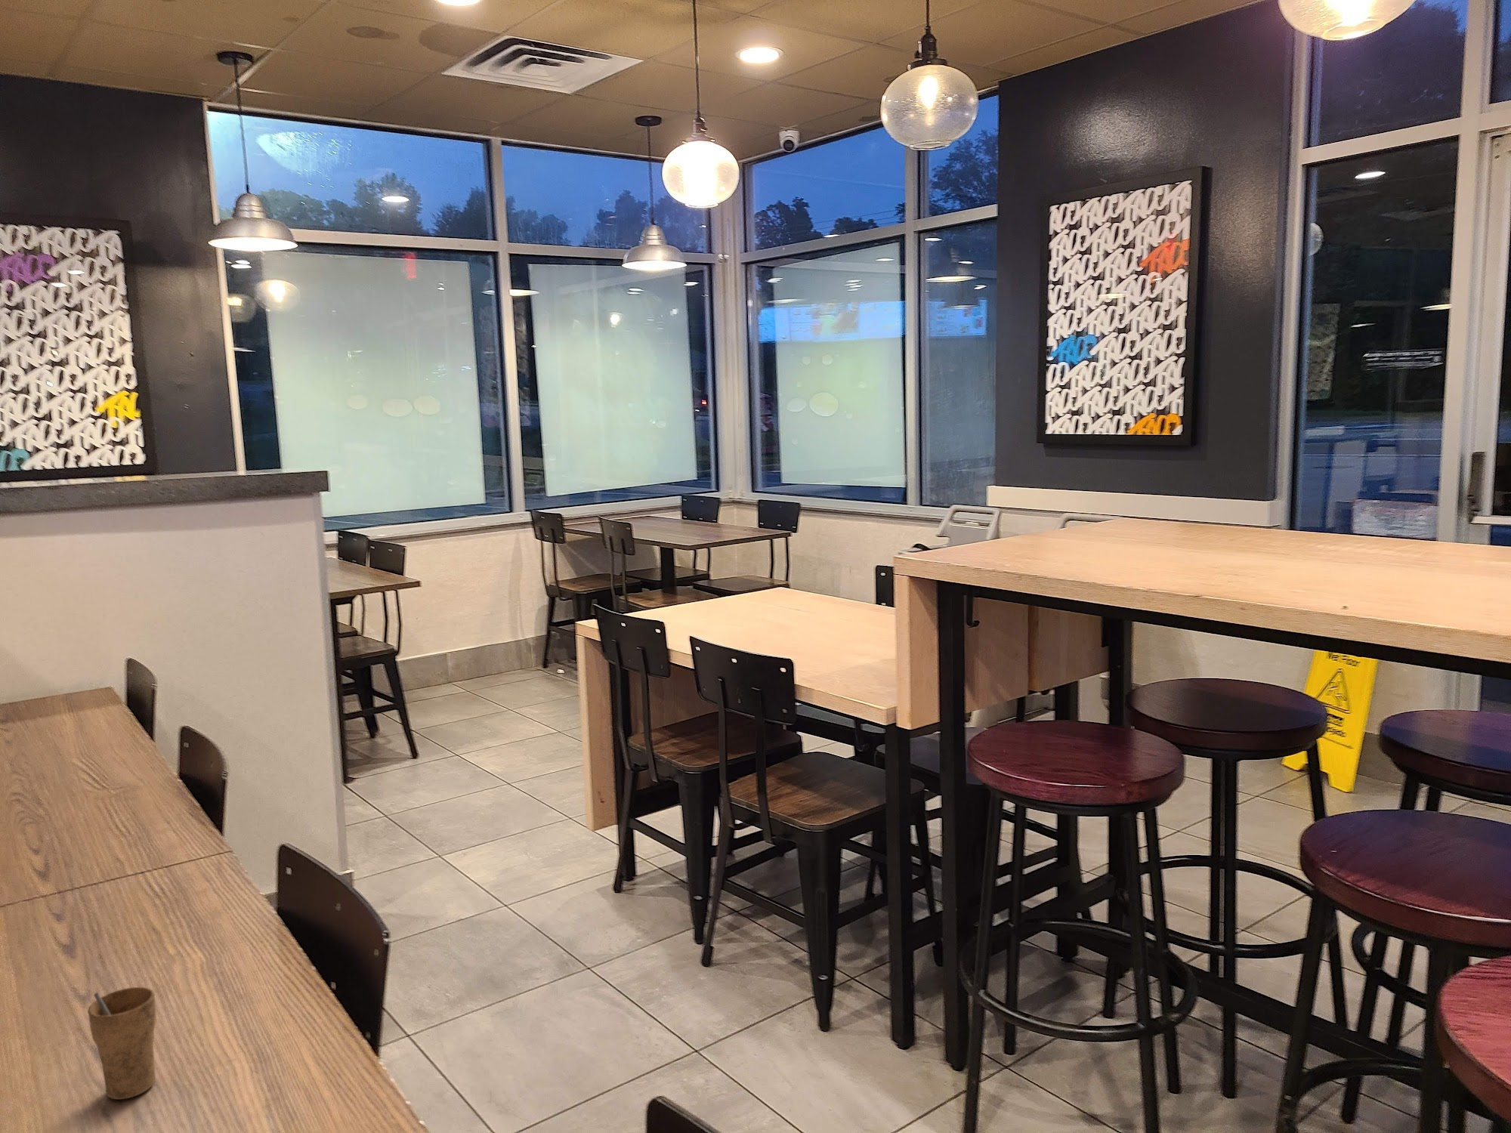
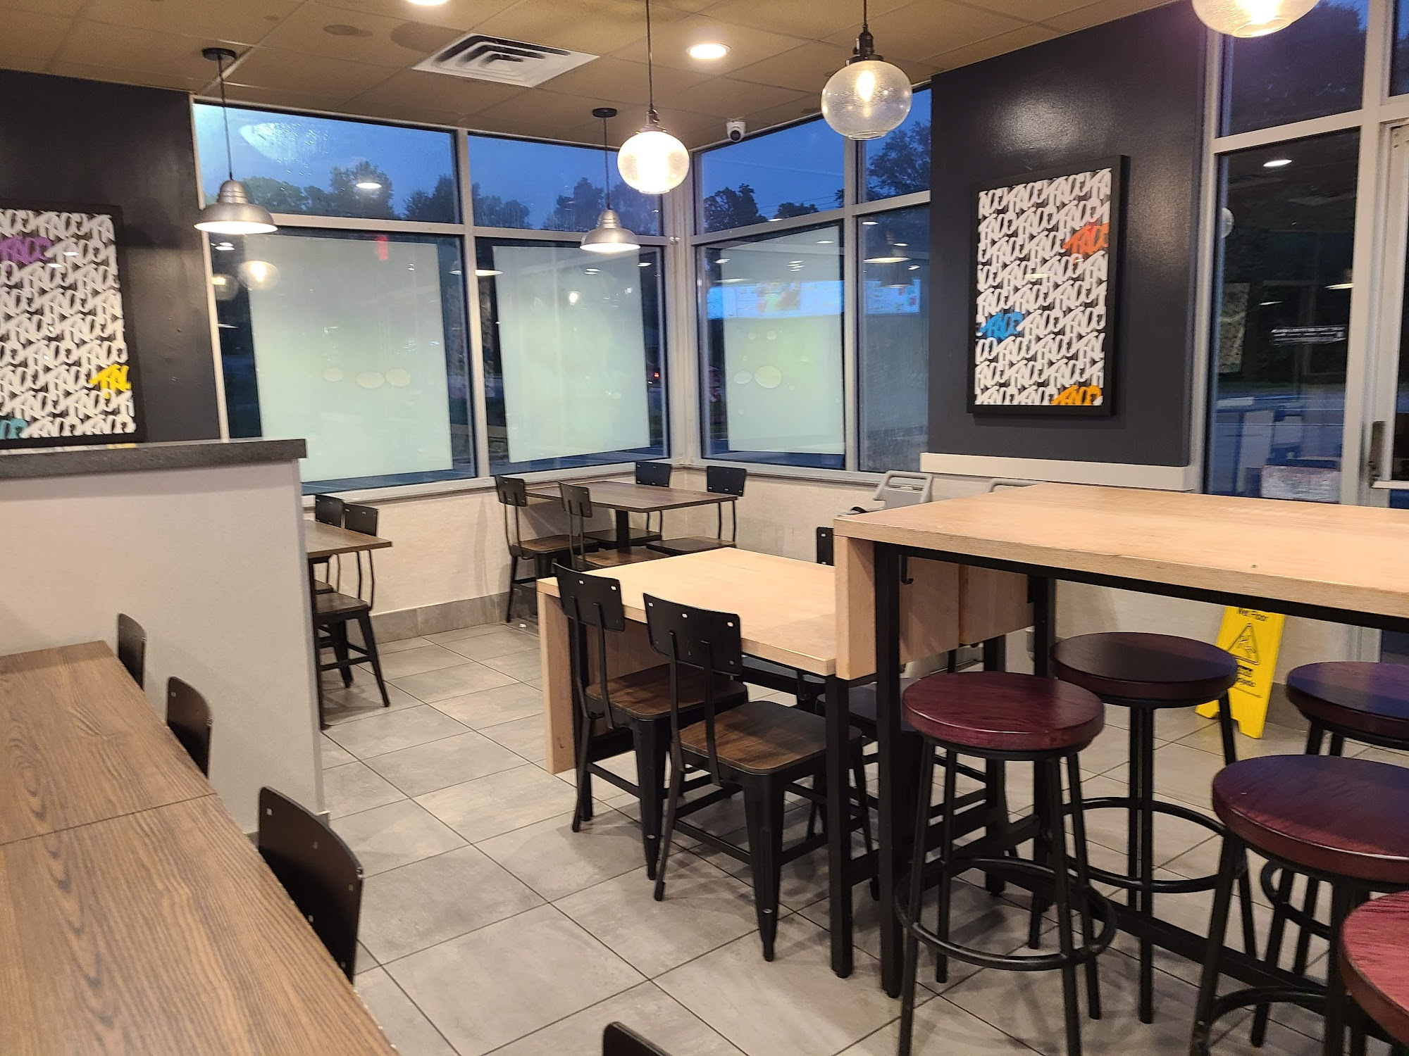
- cup [87,987,157,1101]
